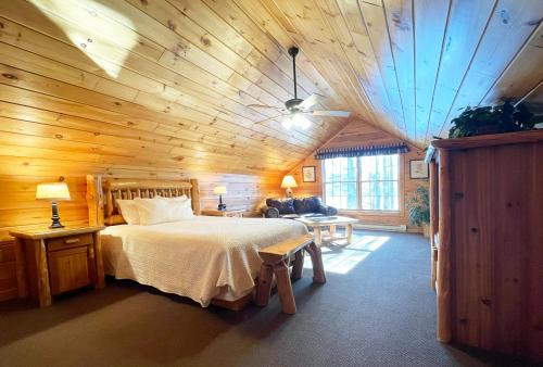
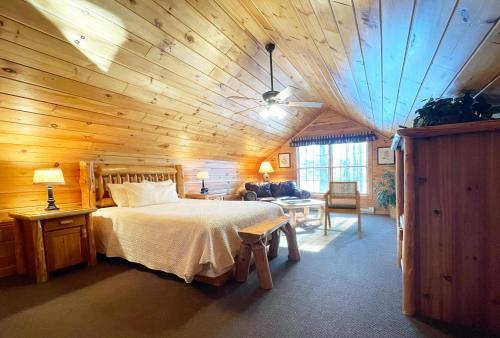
+ armchair [322,181,363,240]
